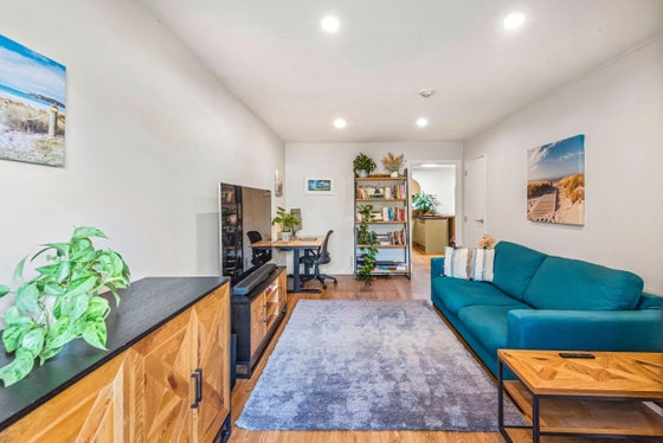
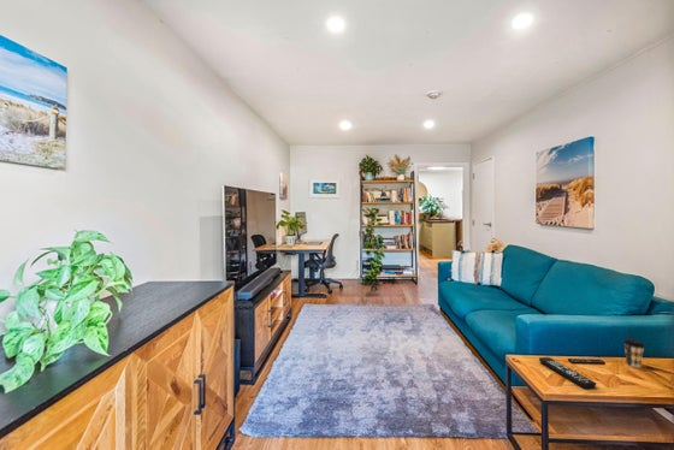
+ coffee cup [622,338,646,369]
+ remote control [538,356,597,390]
